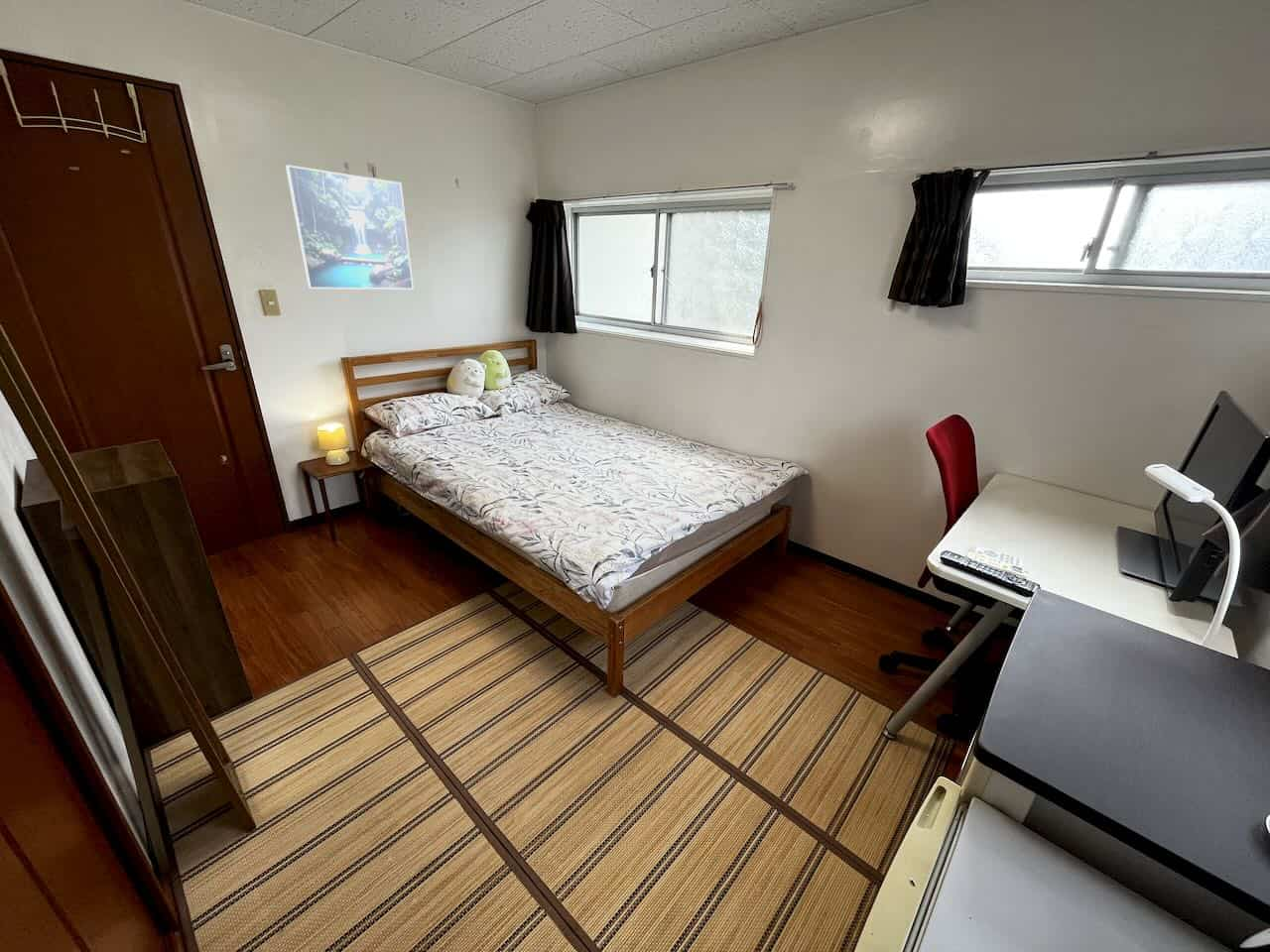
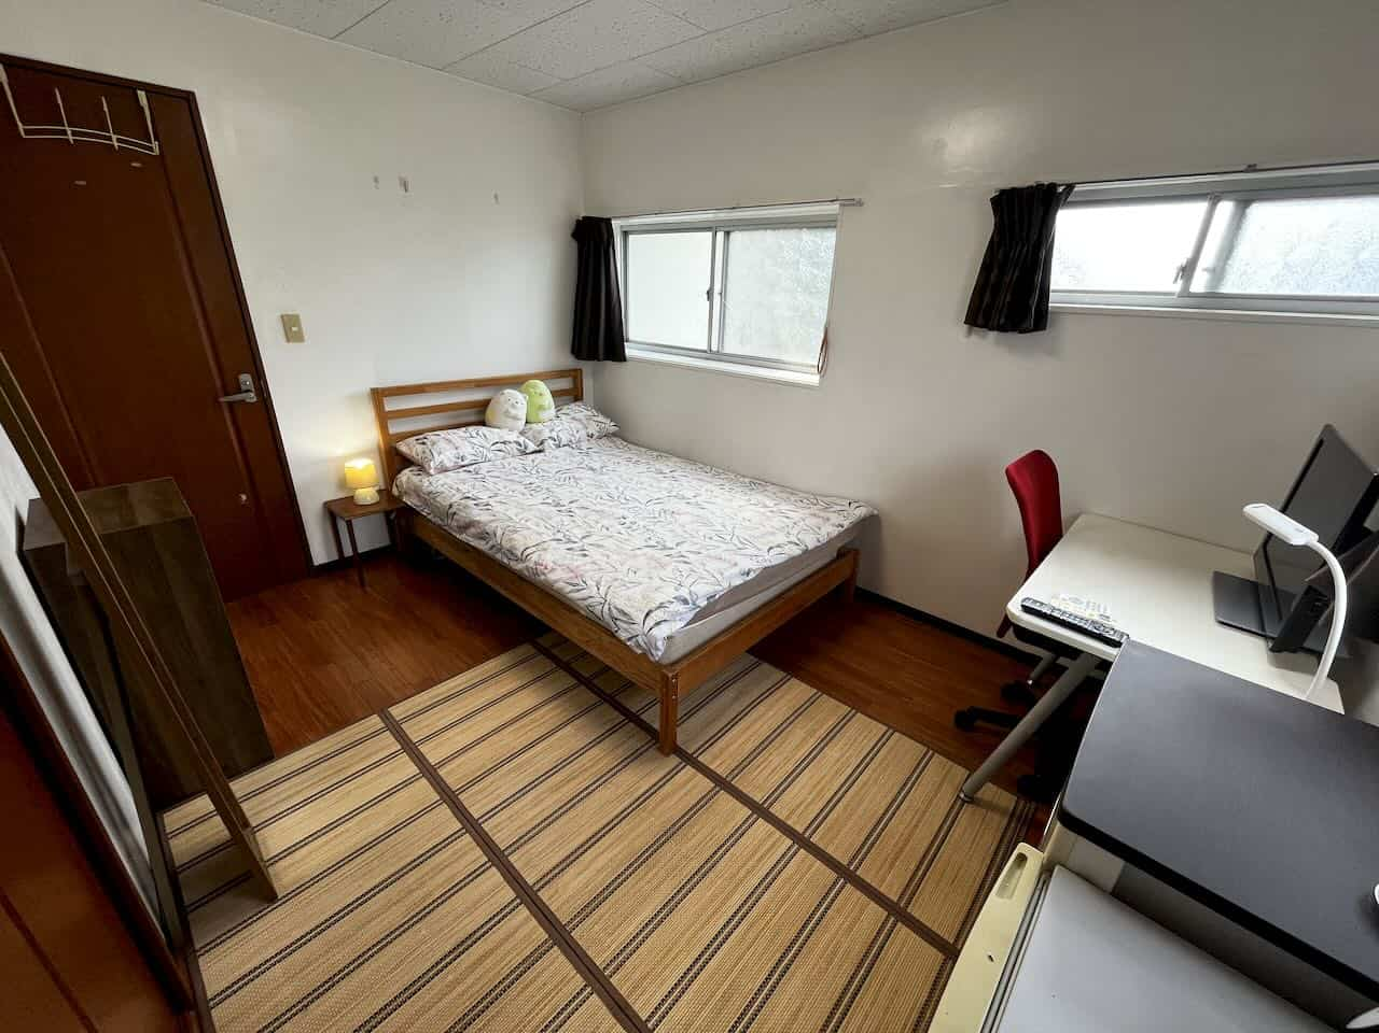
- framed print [284,164,415,291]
